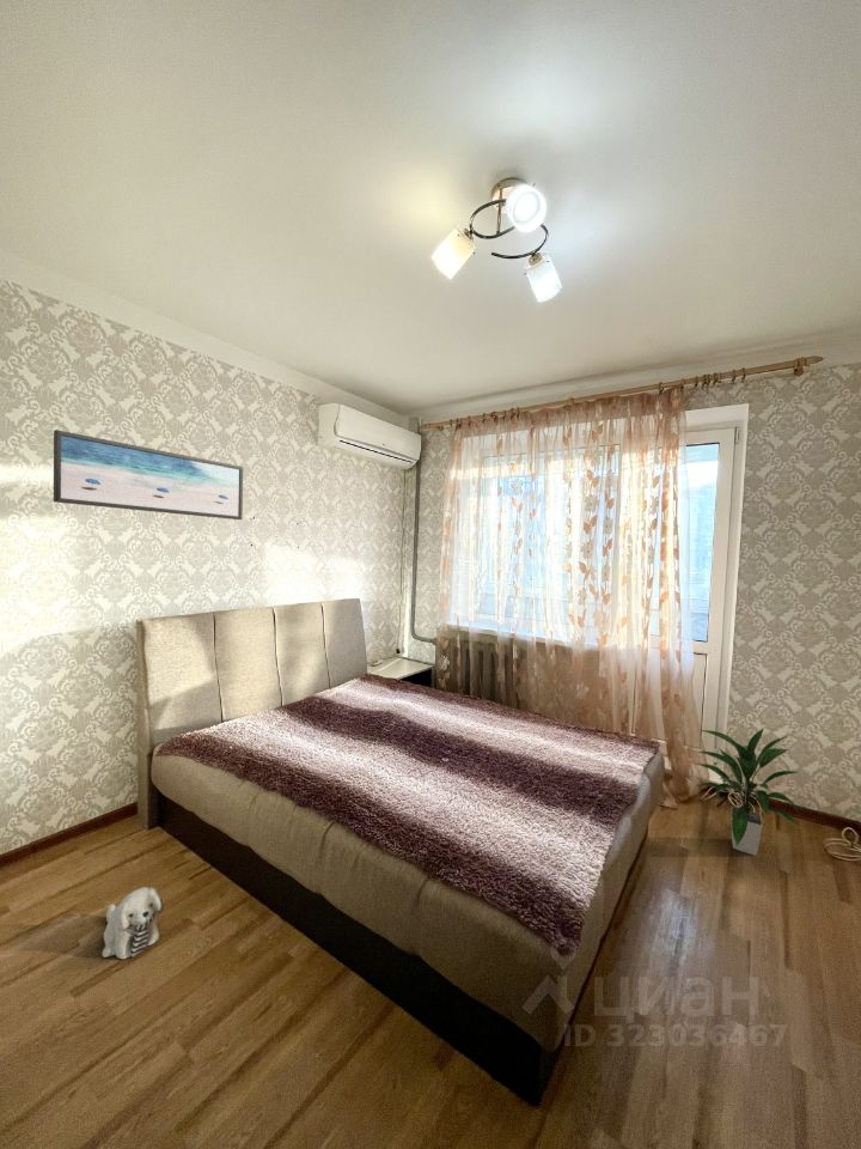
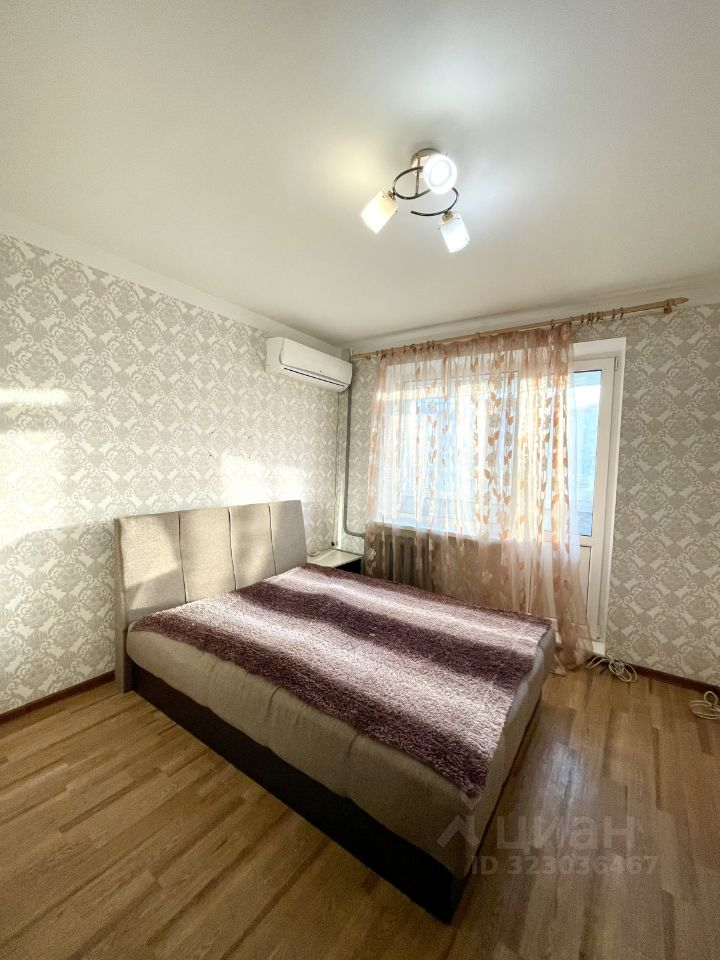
- wall art [53,428,244,521]
- indoor plant [694,727,801,857]
- plush toy [102,886,165,960]
